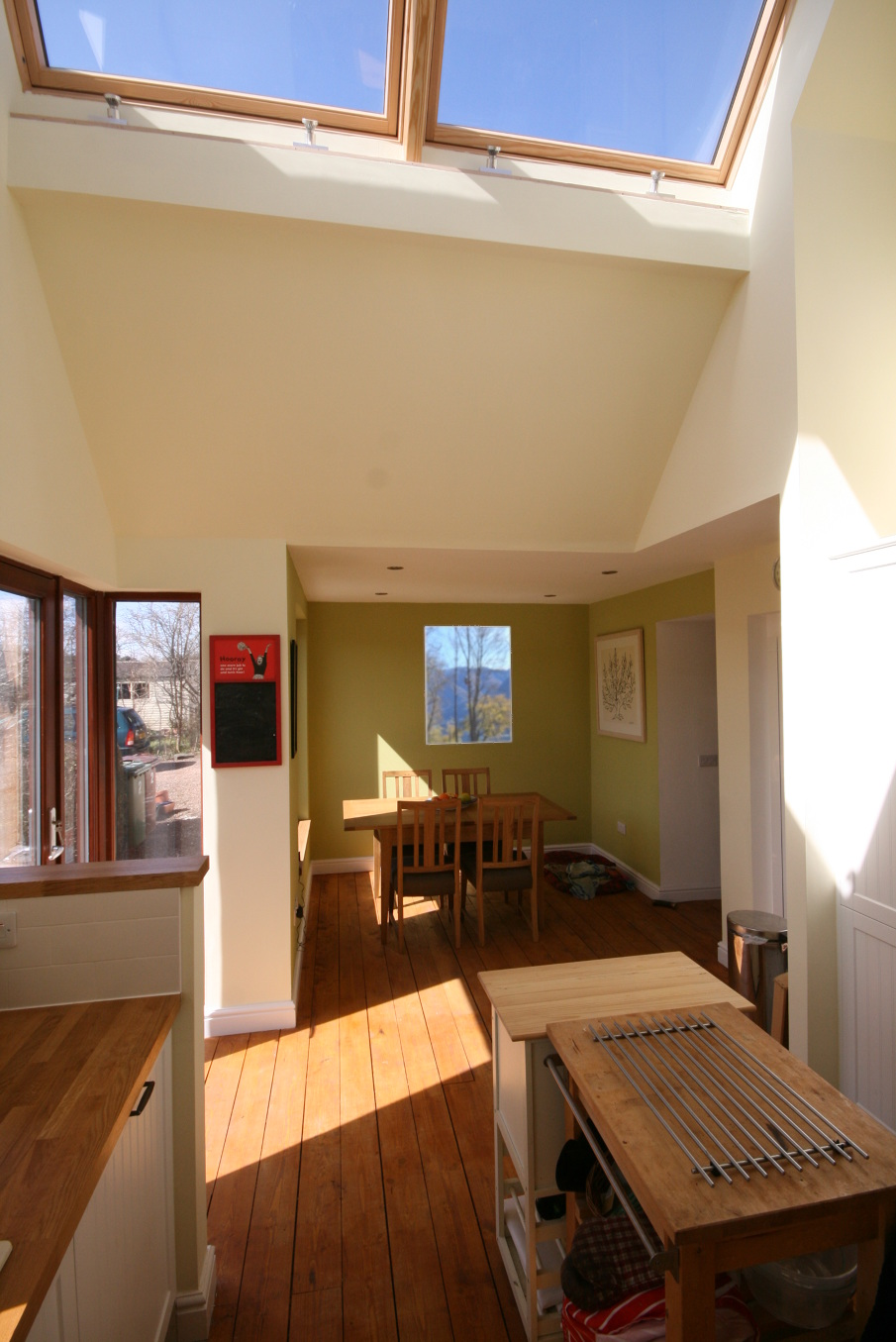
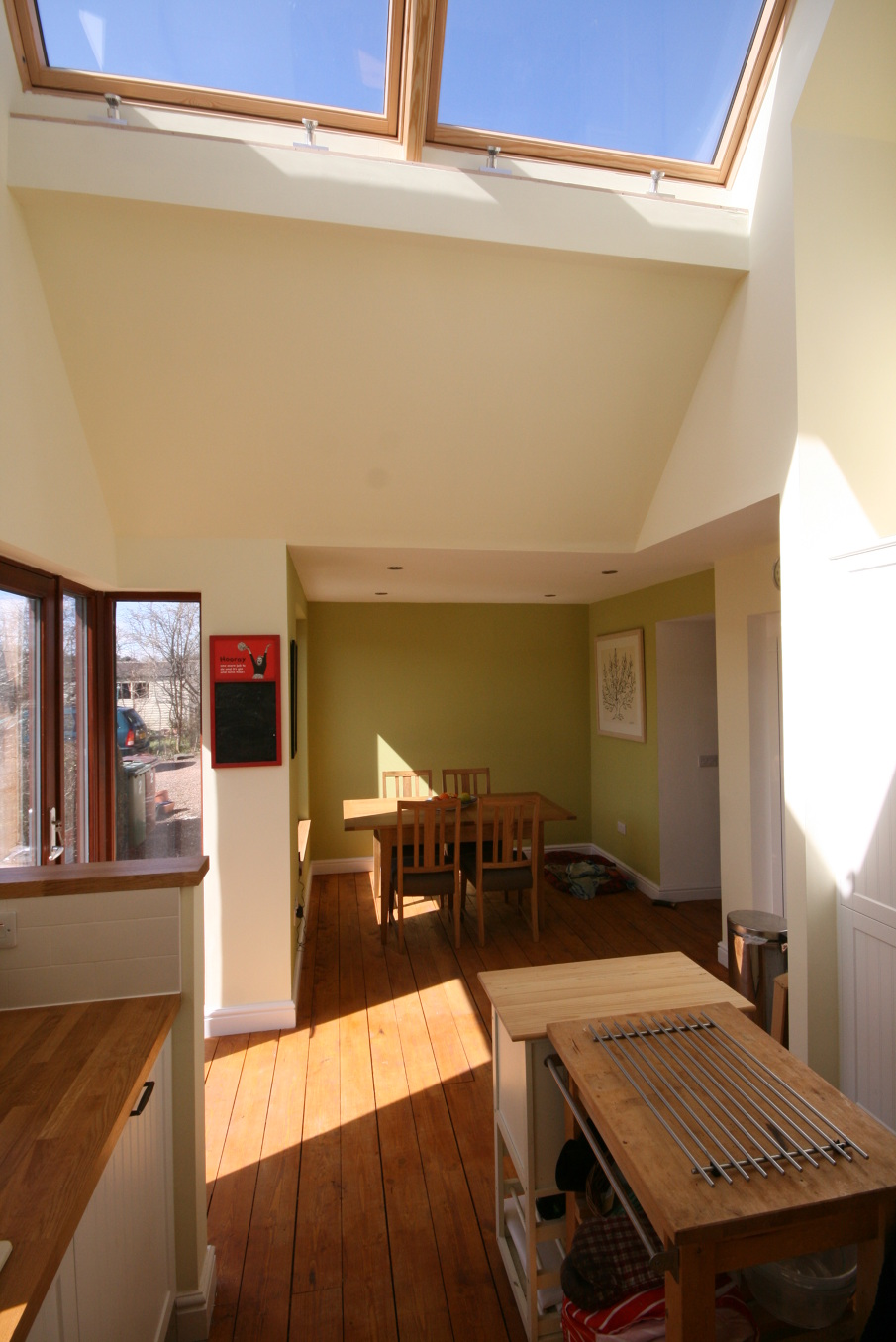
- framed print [424,625,513,746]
